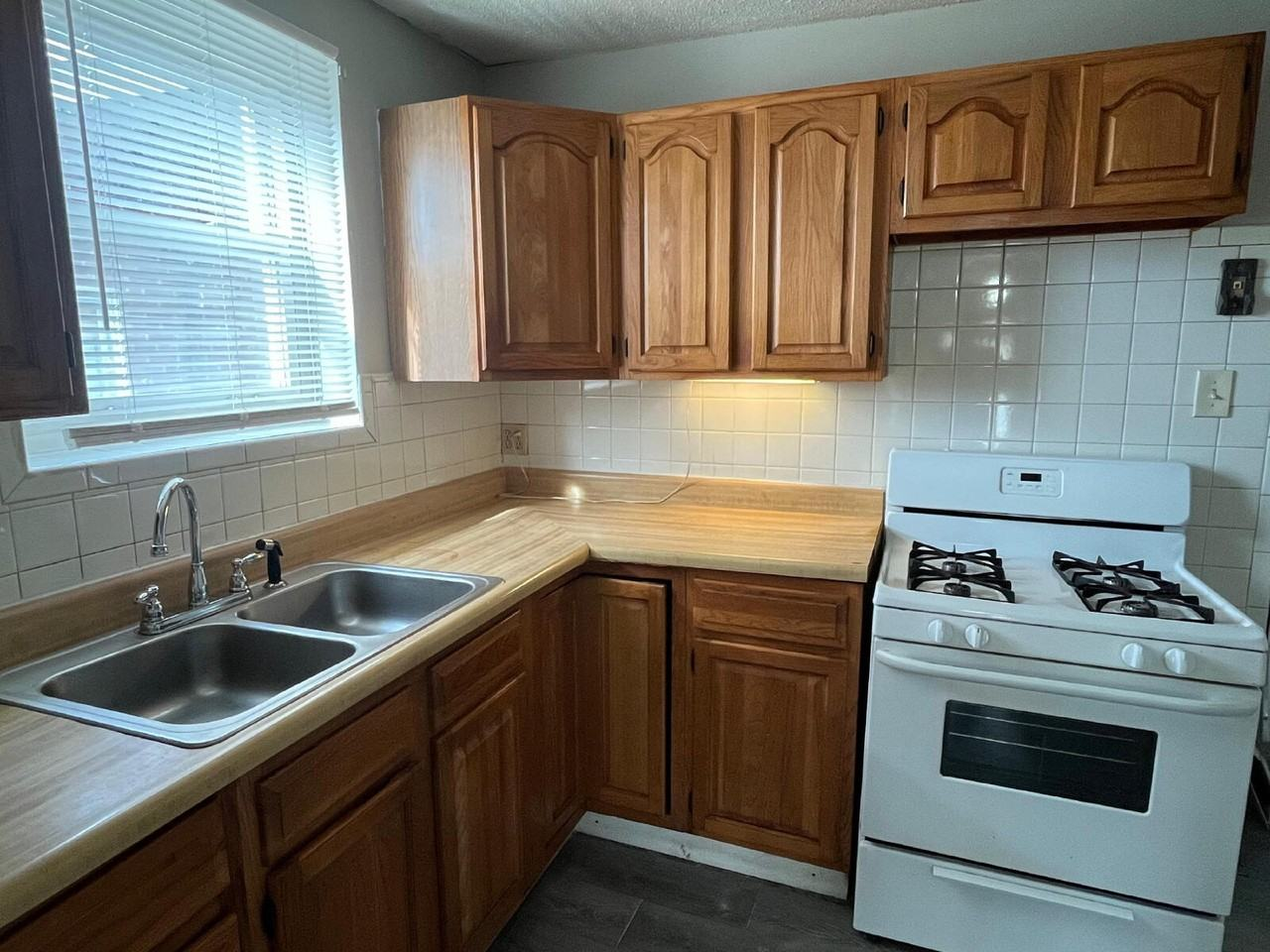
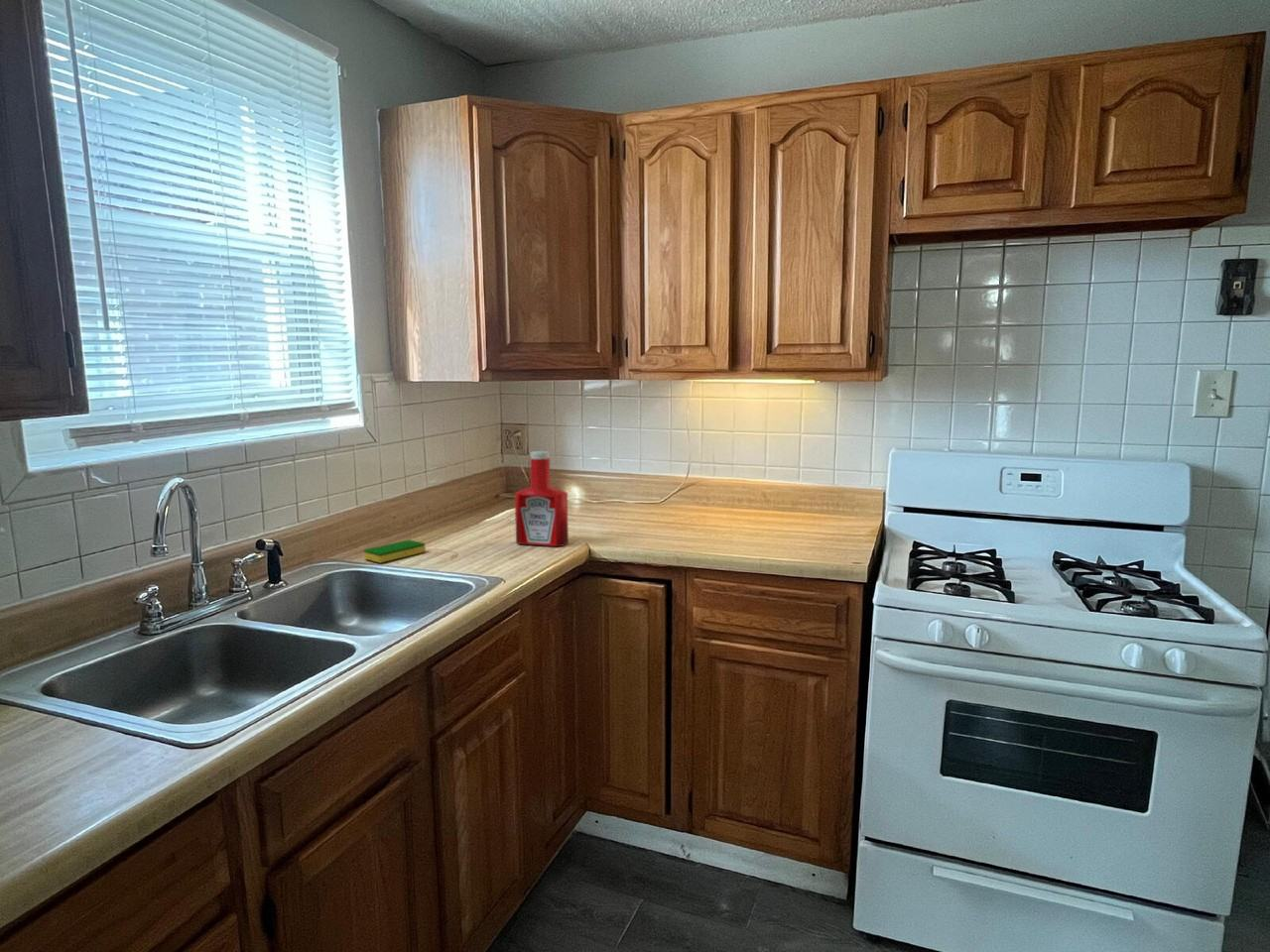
+ dish sponge [363,538,427,564]
+ soap bottle [514,450,570,547]
